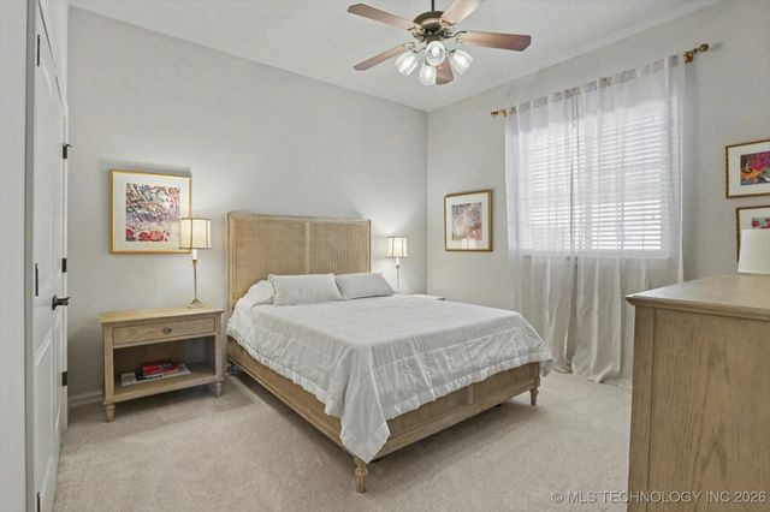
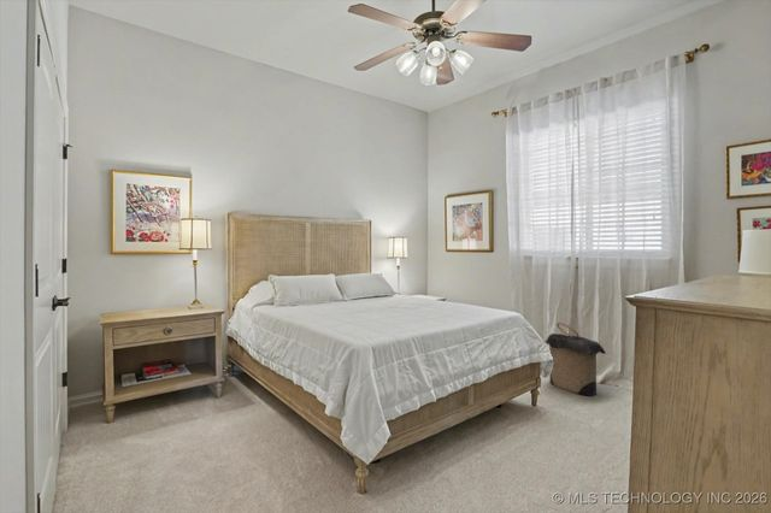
+ laundry hamper [543,322,607,396]
